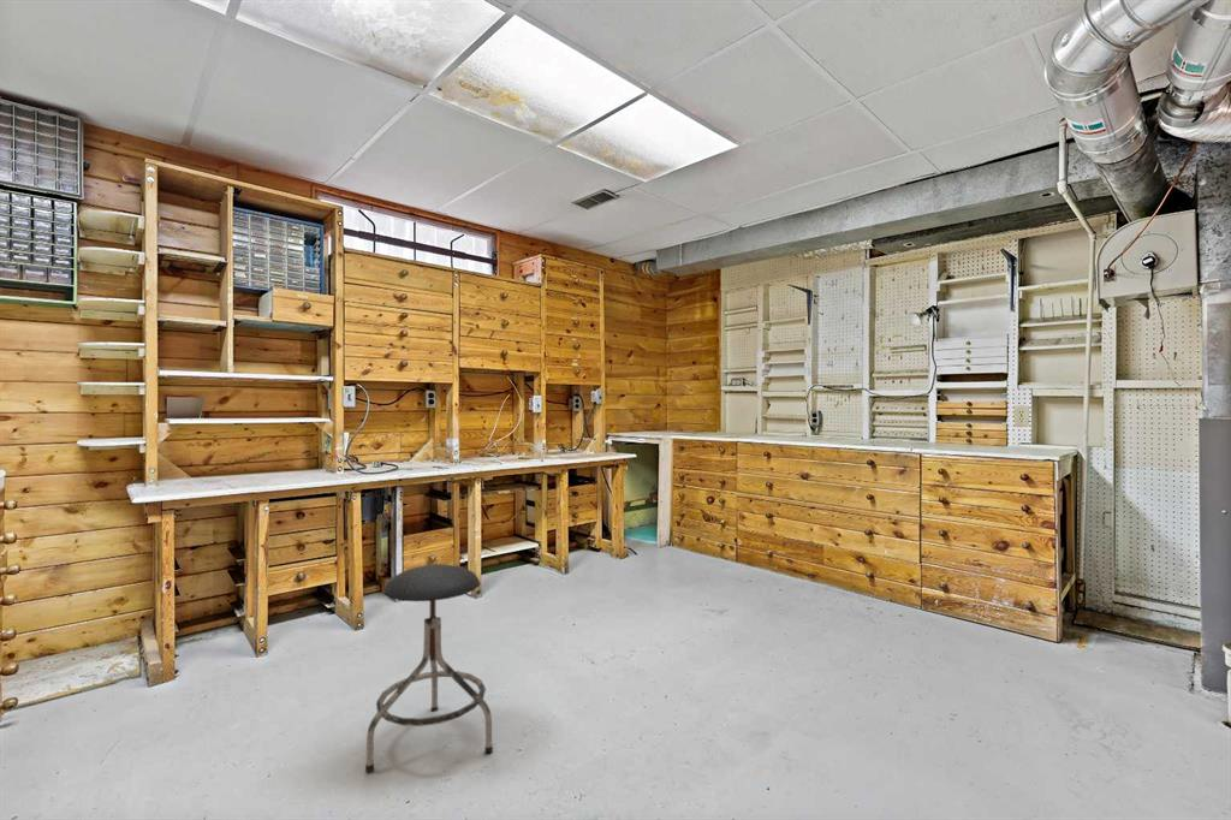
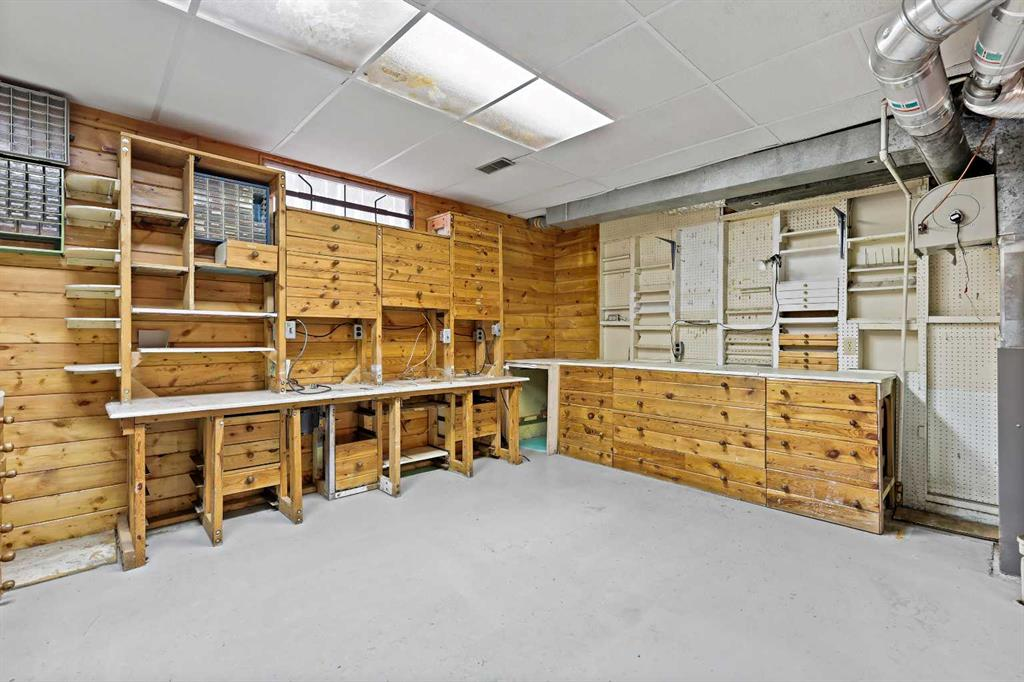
- stool [364,563,494,773]
